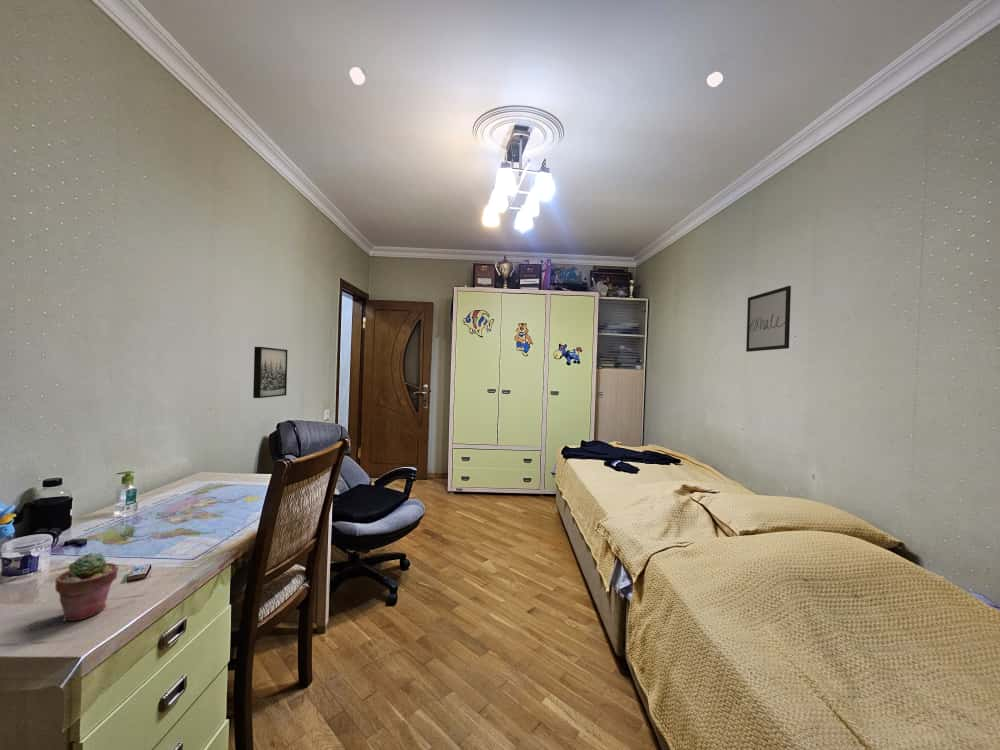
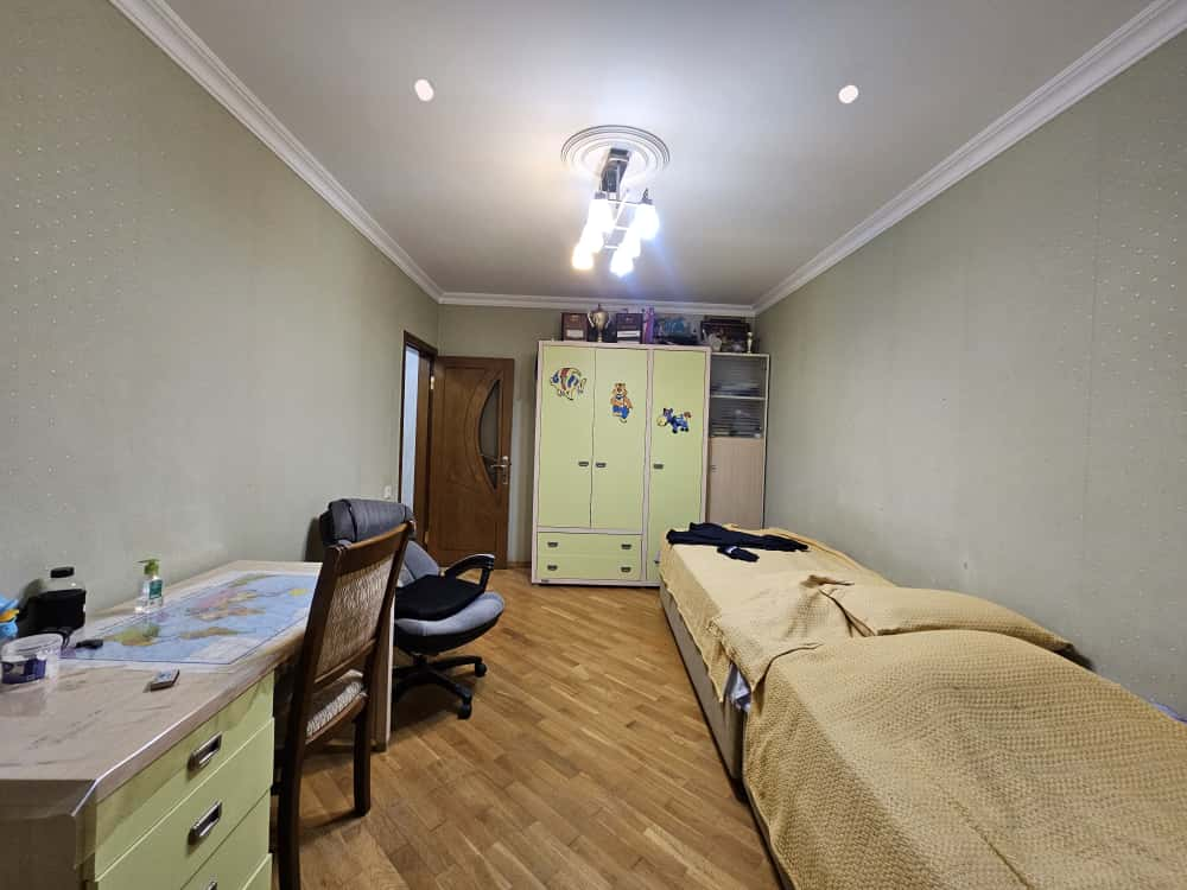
- wall art [252,346,289,399]
- potted succulent [54,552,119,622]
- wall art [745,285,792,353]
